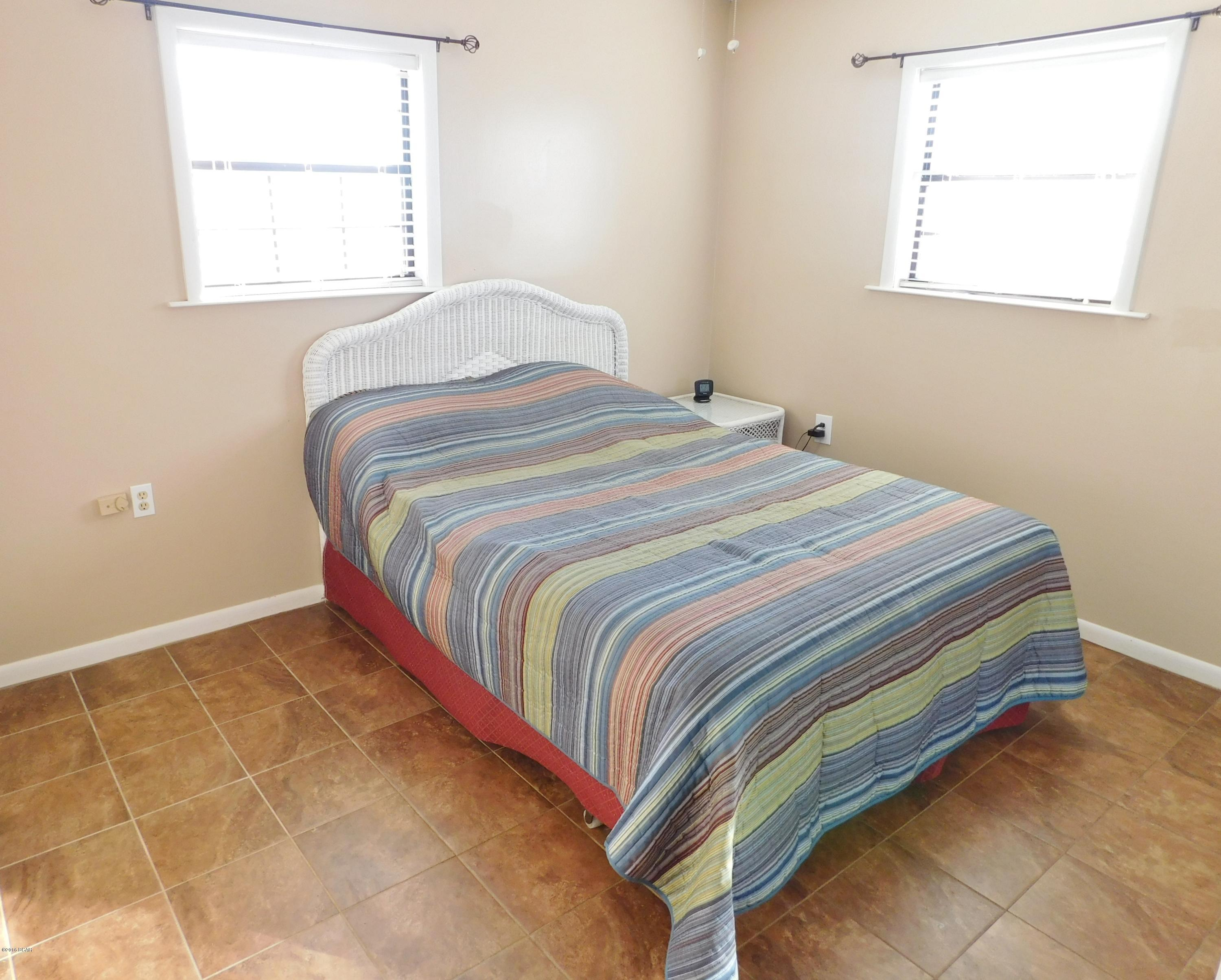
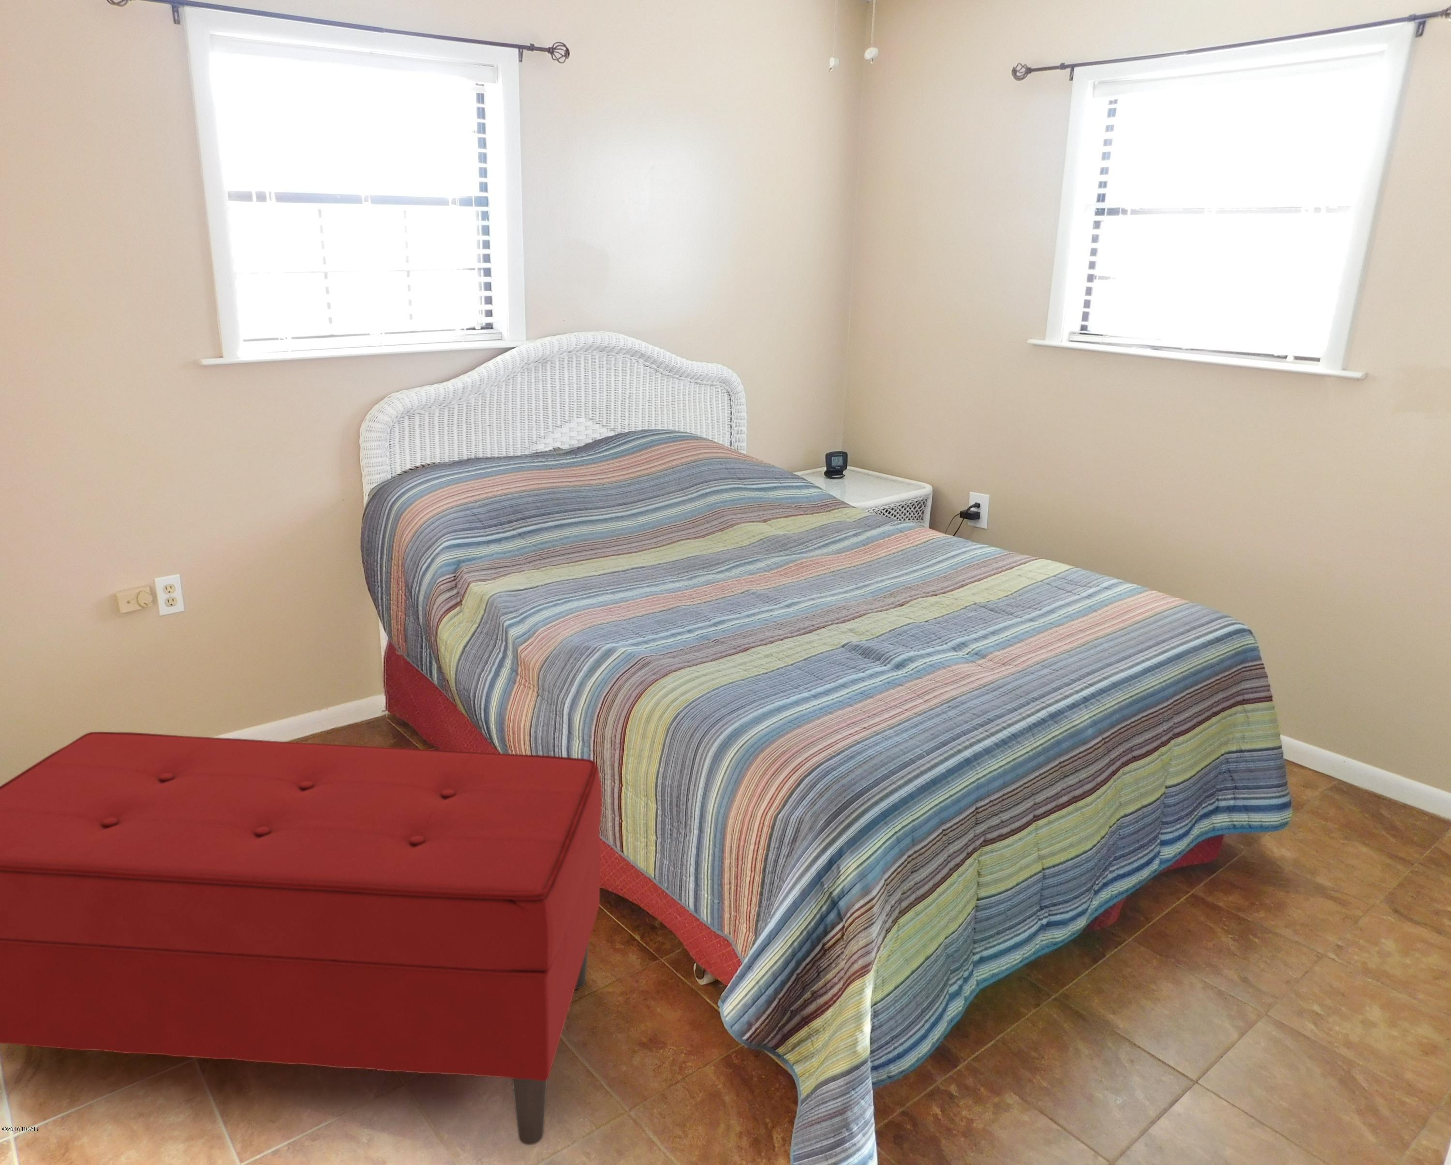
+ bench [0,731,603,1146]
